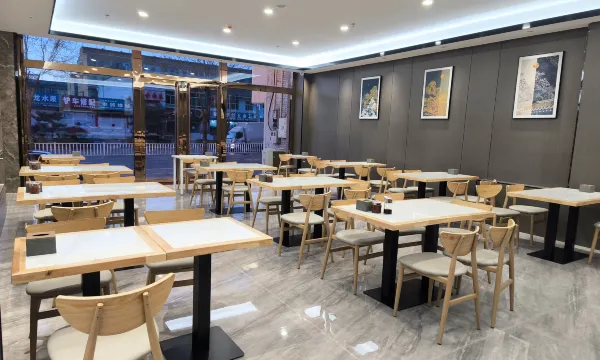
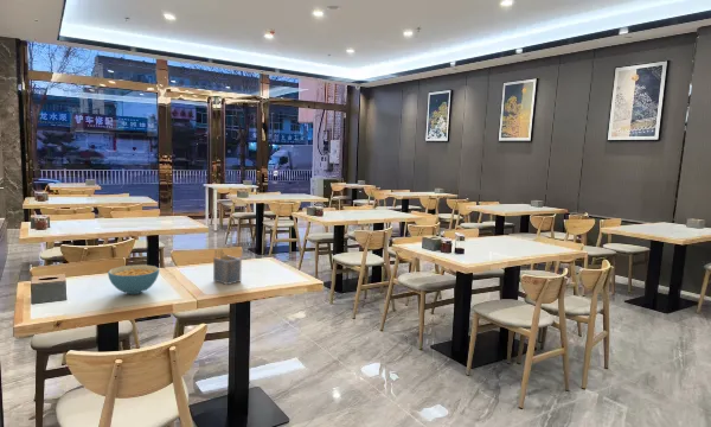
+ cereal bowl [107,263,160,295]
+ napkin holder [212,248,243,286]
